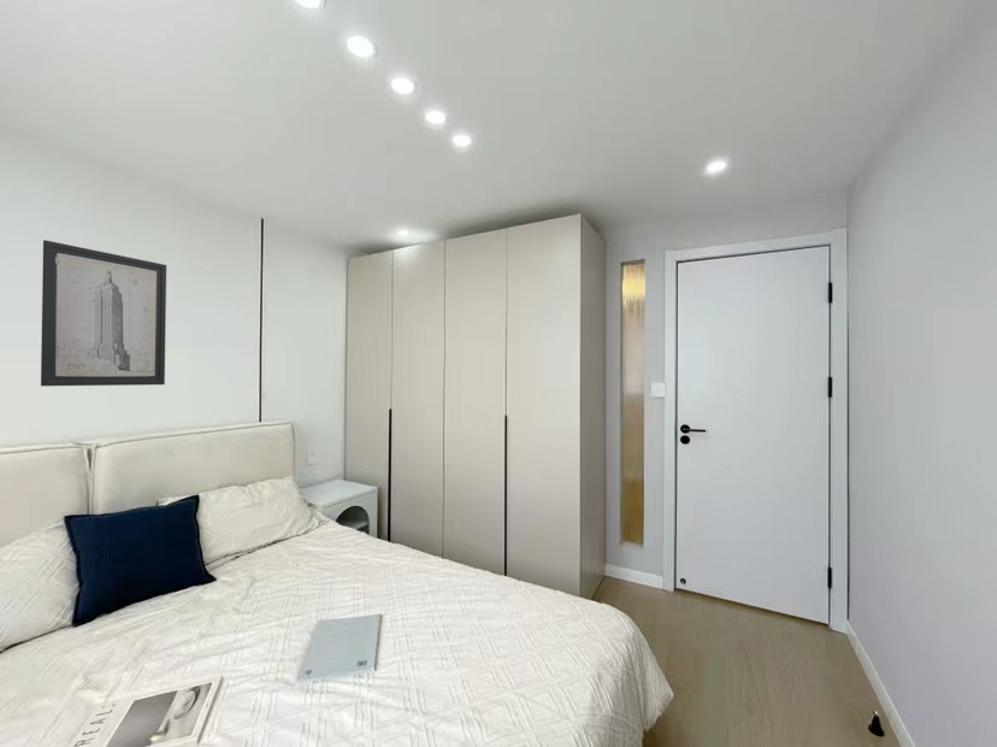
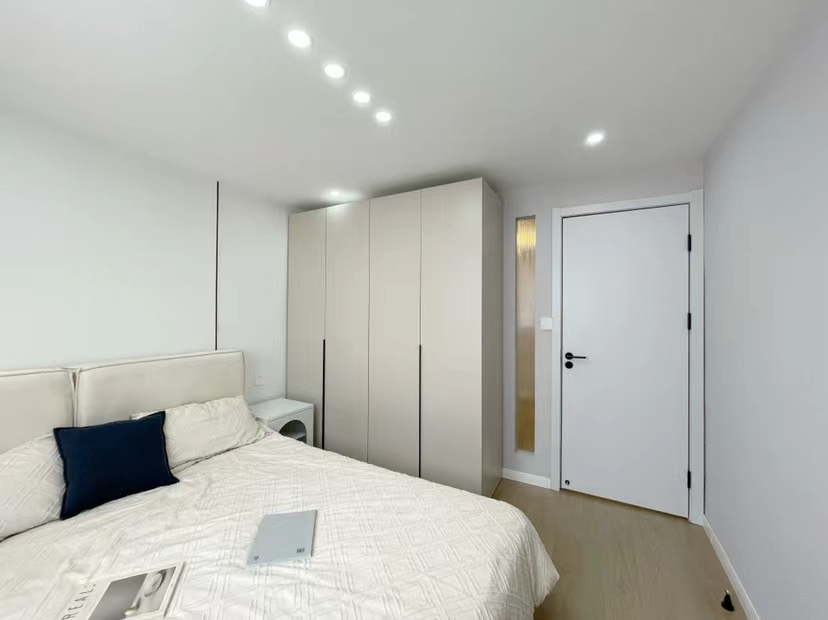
- wall art [40,239,167,387]
